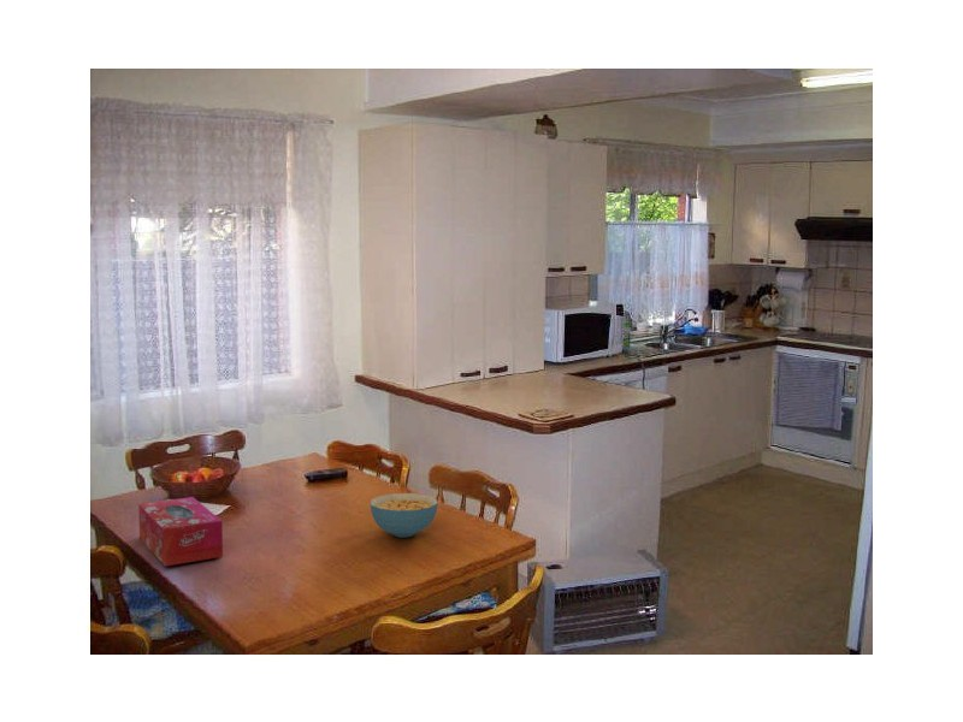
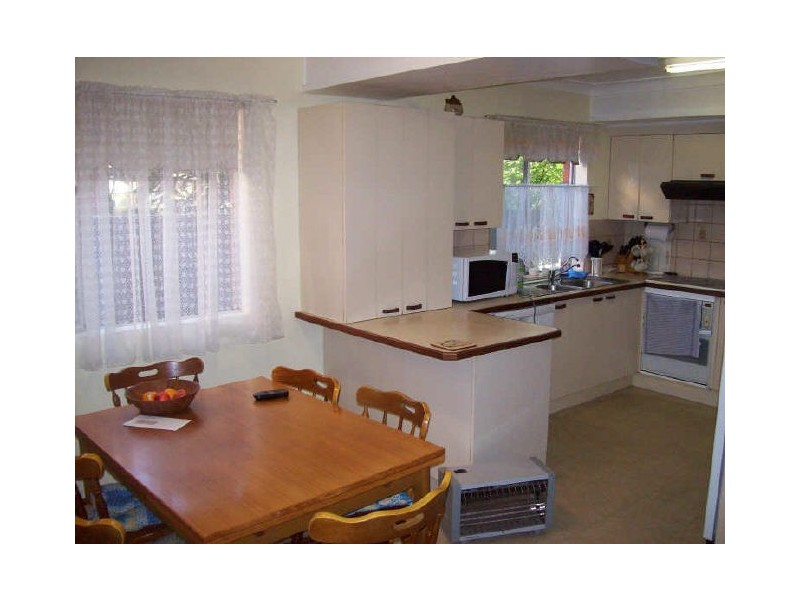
- cereal bowl [370,492,439,539]
- tissue box [137,496,224,568]
